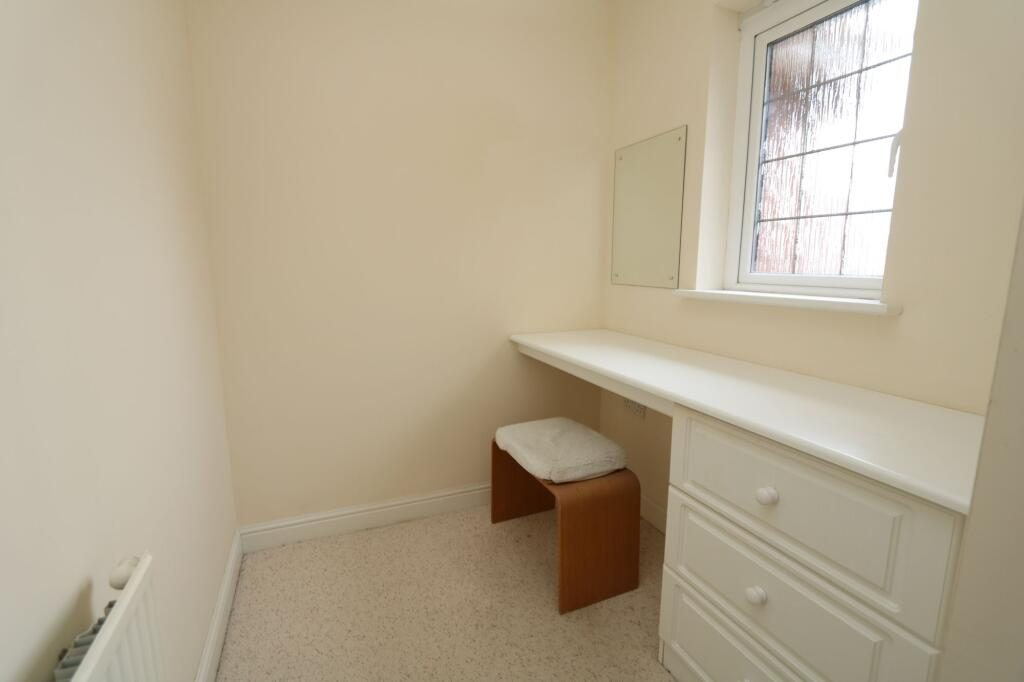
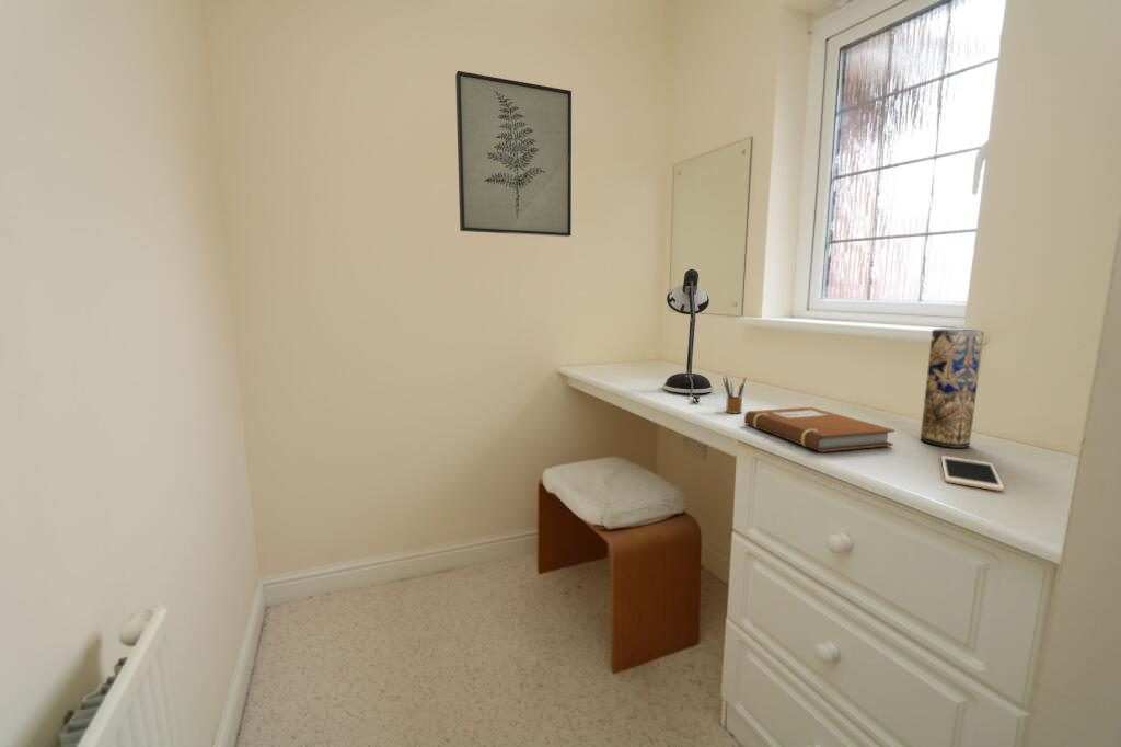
+ wall art [454,70,573,238]
+ pencil box [721,375,747,414]
+ cell phone [940,455,1005,492]
+ desk lamp [662,268,715,404]
+ vase [920,327,985,449]
+ notebook [743,406,895,453]
